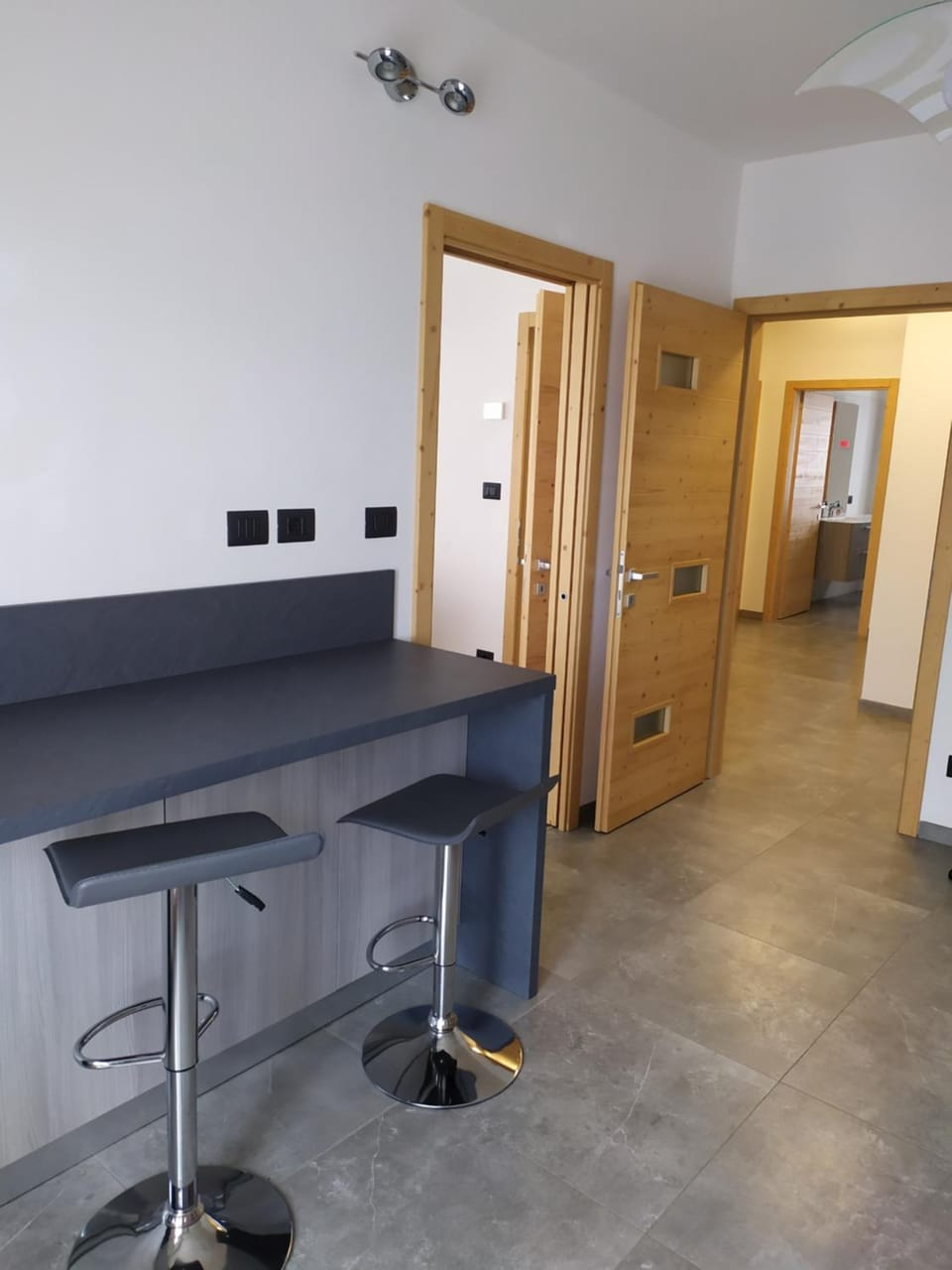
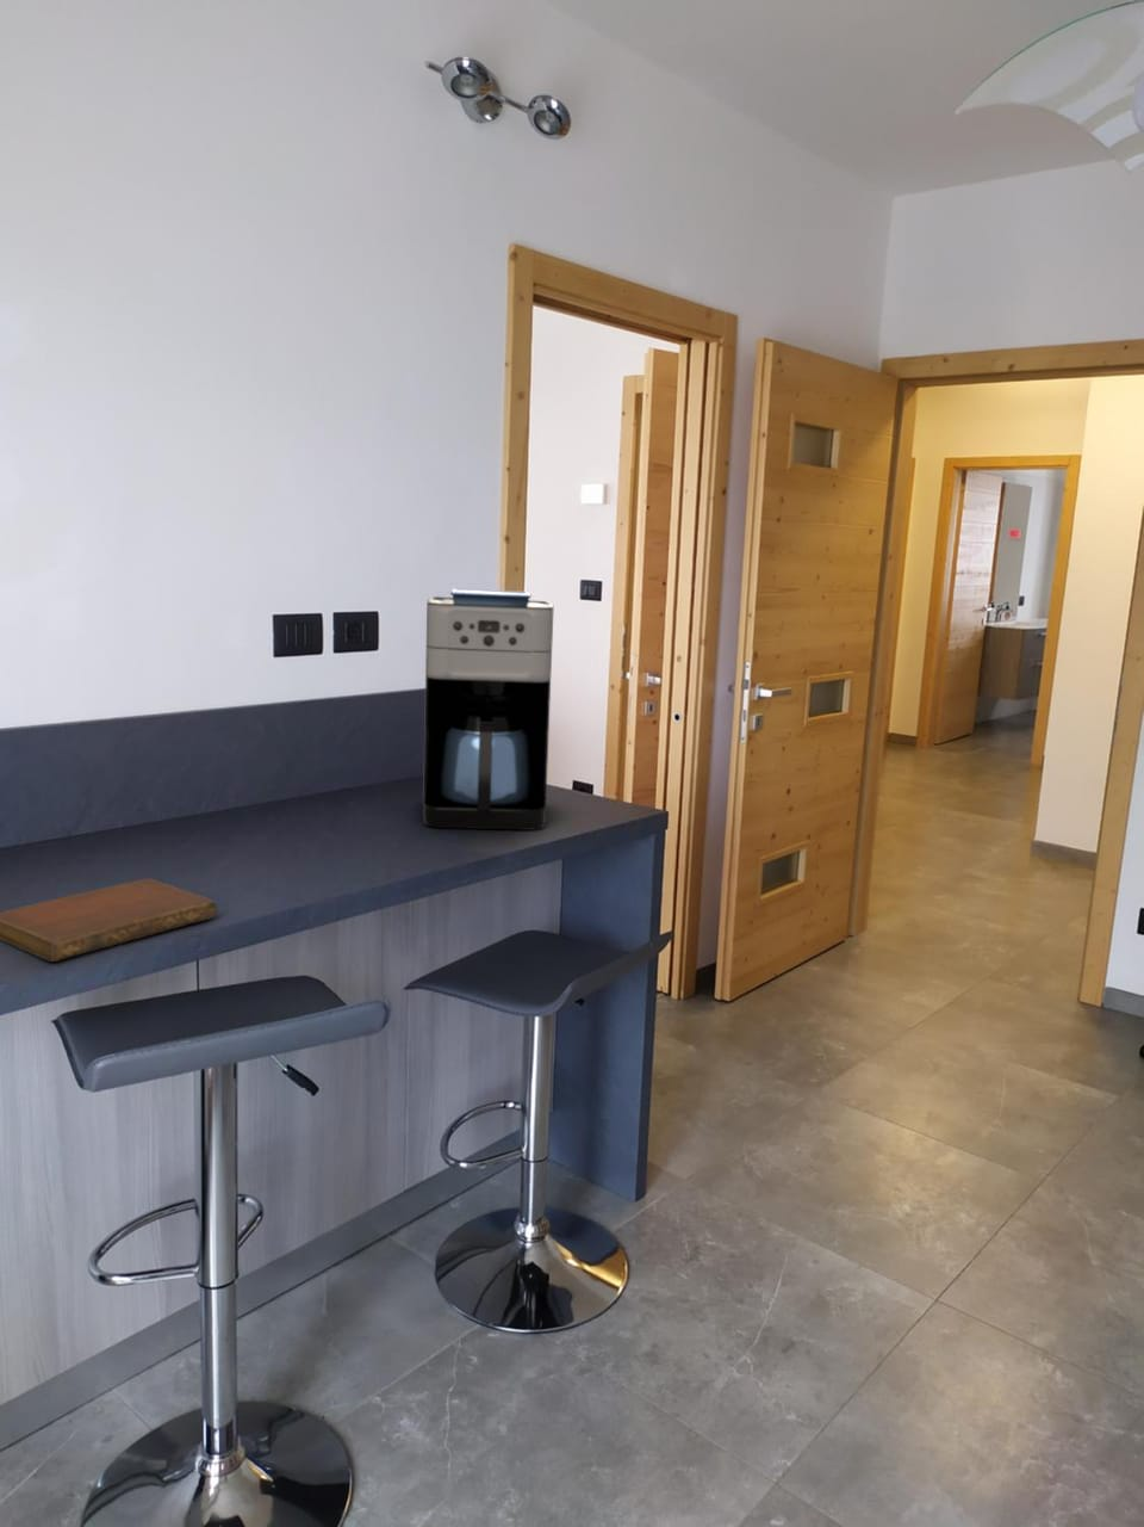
+ notebook [0,878,216,963]
+ coffee maker [422,588,555,832]
